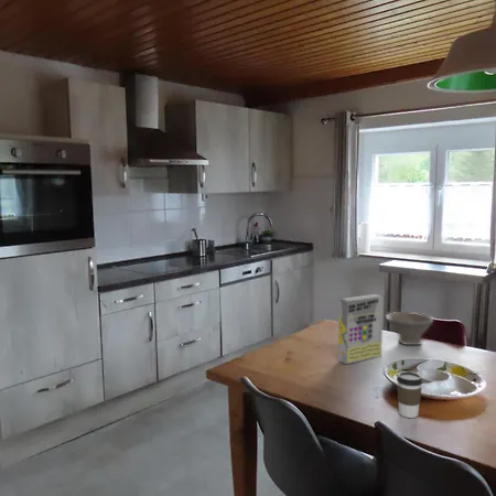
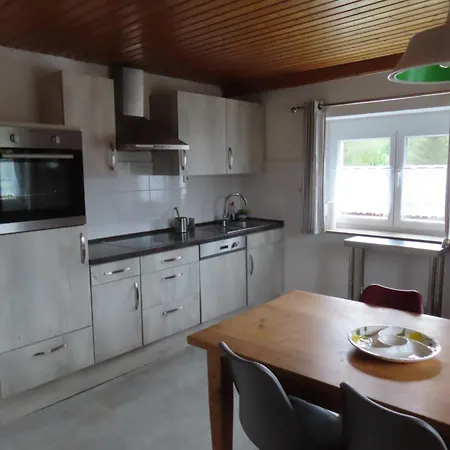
- coffee cup [396,370,423,419]
- bowl [385,311,434,346]
- cereal box [337,293,384,365]
